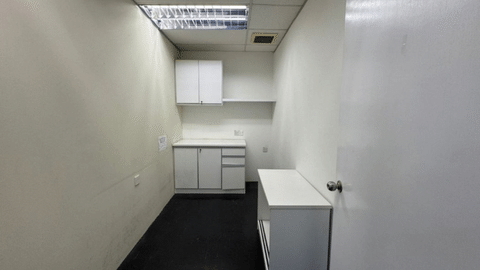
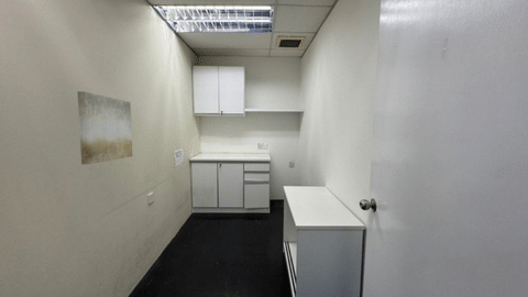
+ wall art [77,90,133,165]
